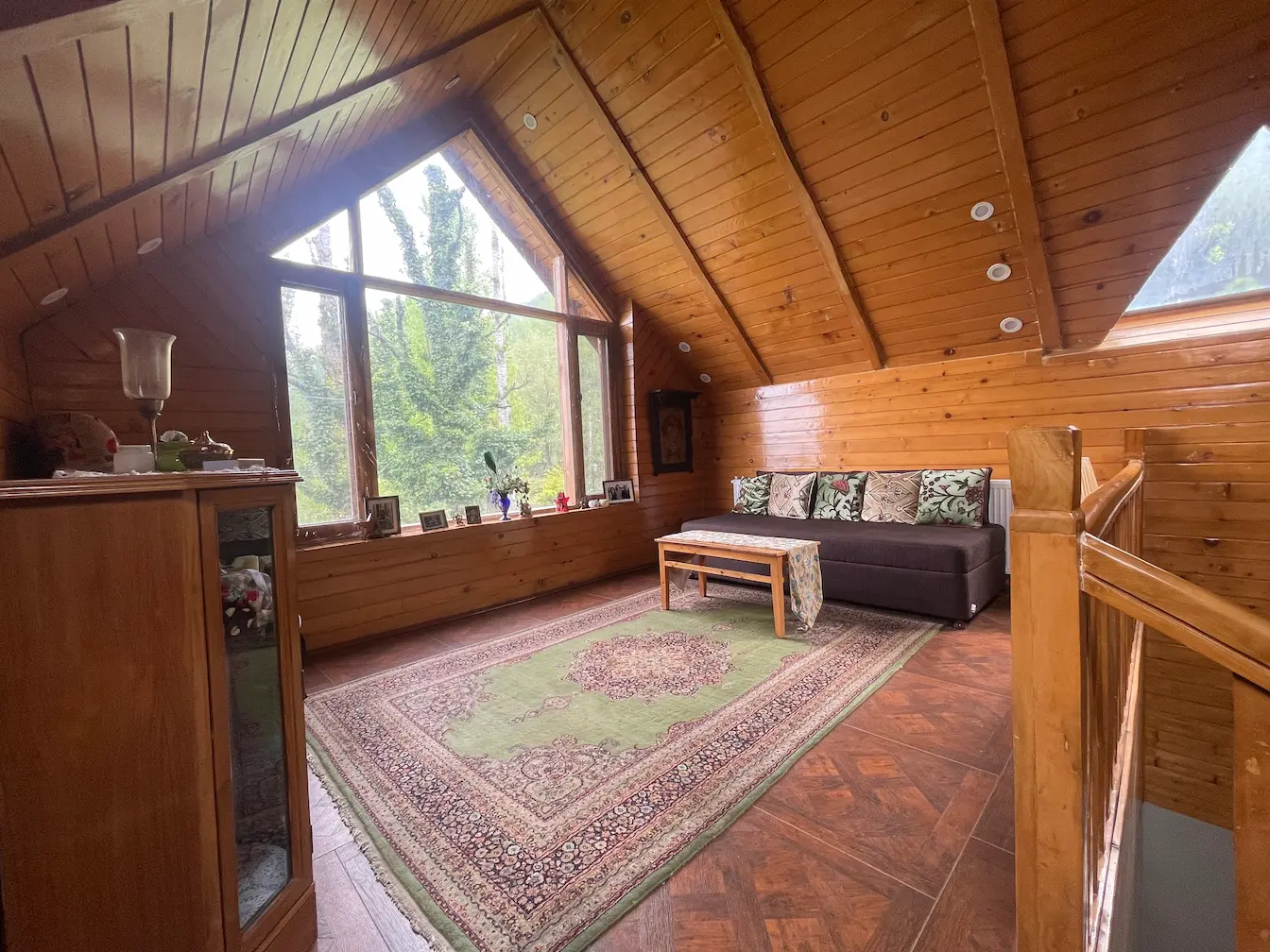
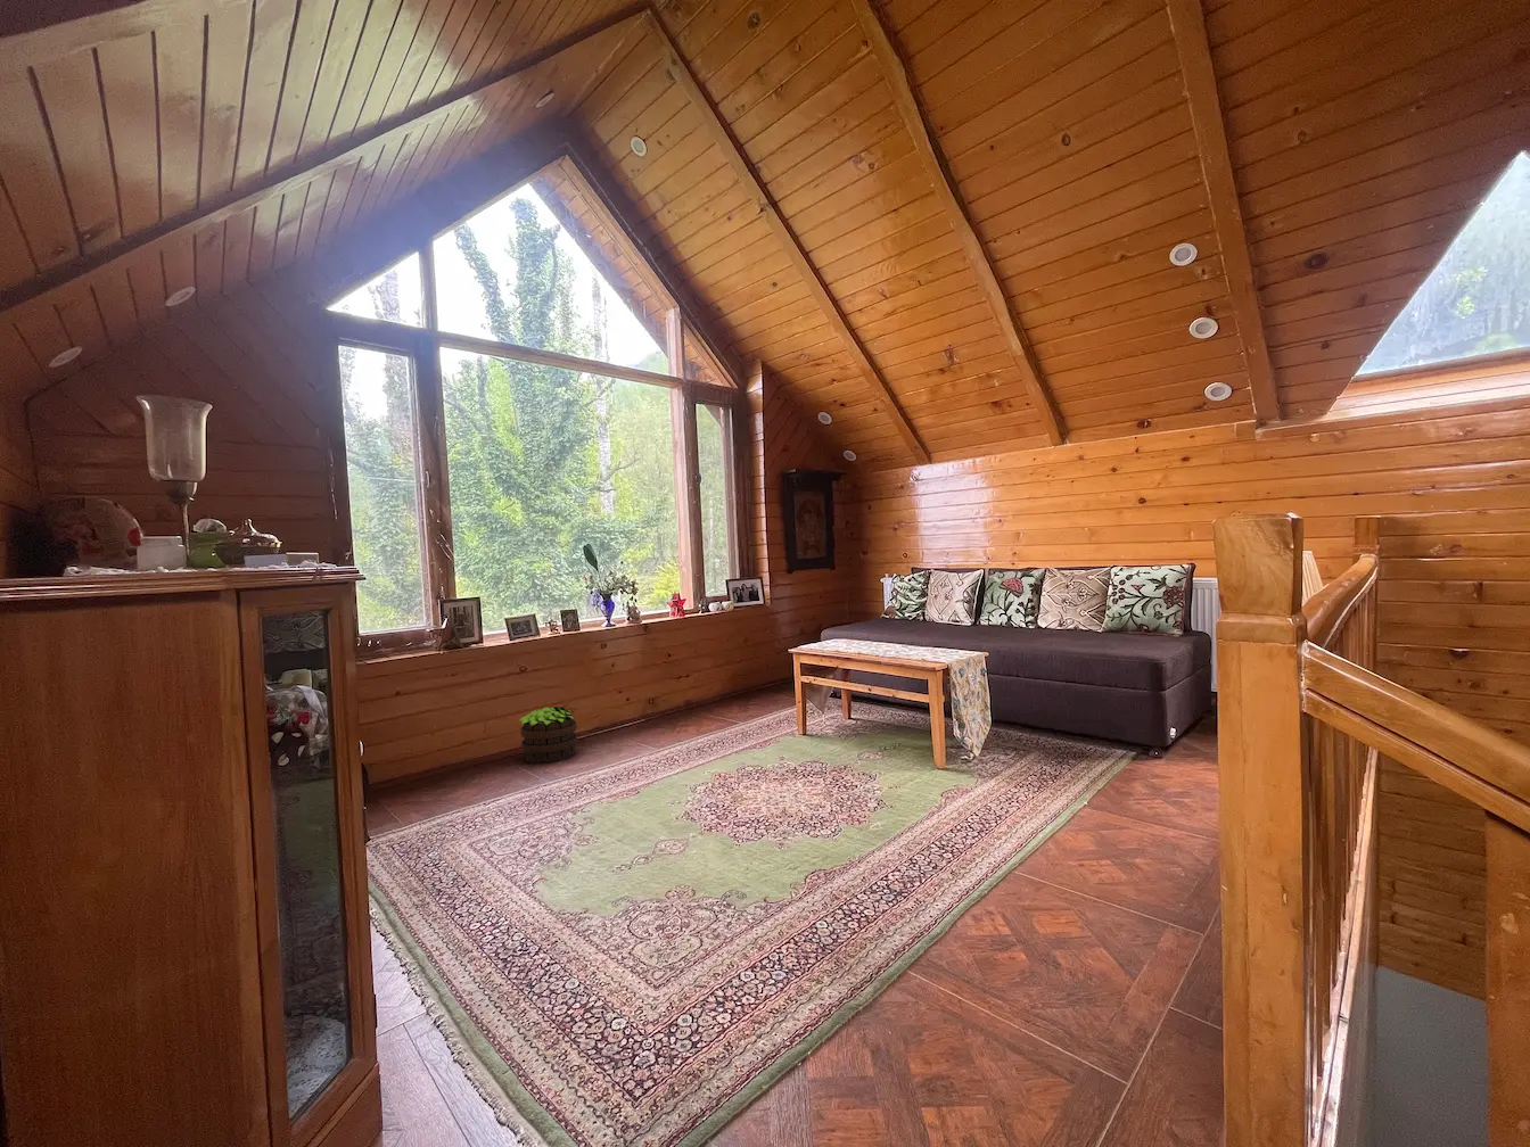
+ potted plant [518,706,578,765]
